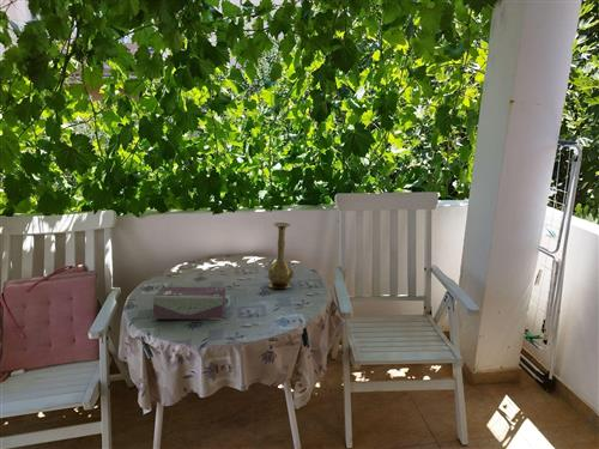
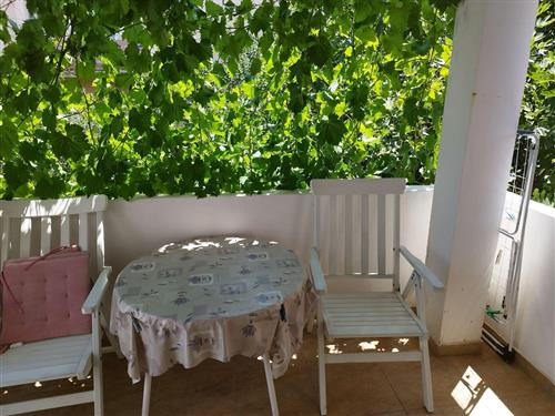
- tissue box [152,285,226,321]
- vase [266,222,295,290]
